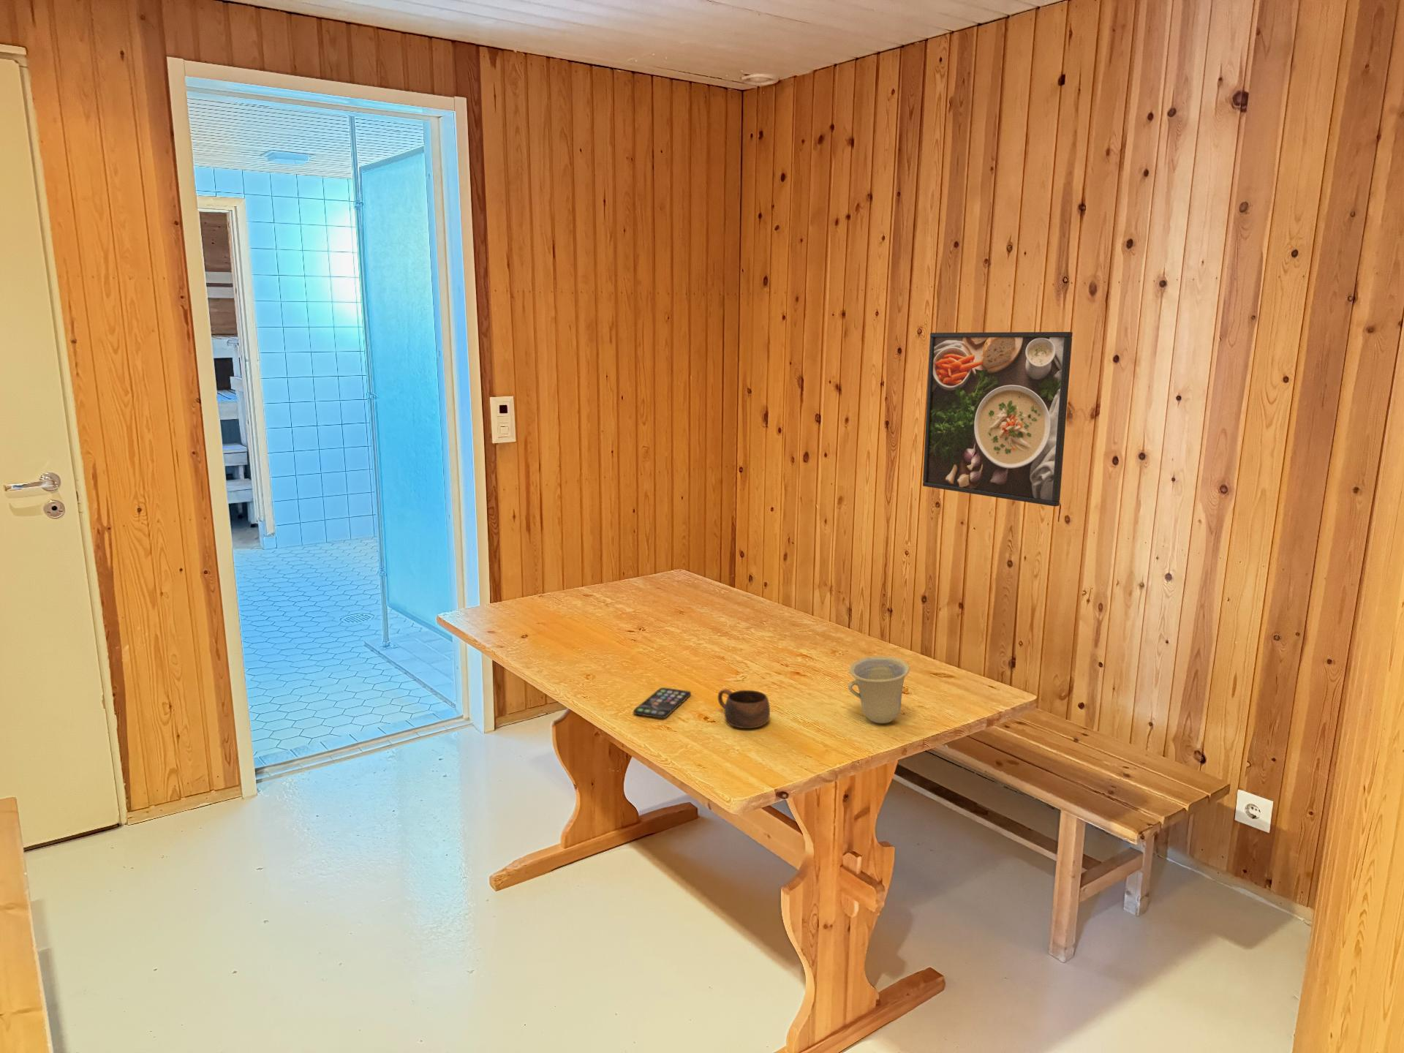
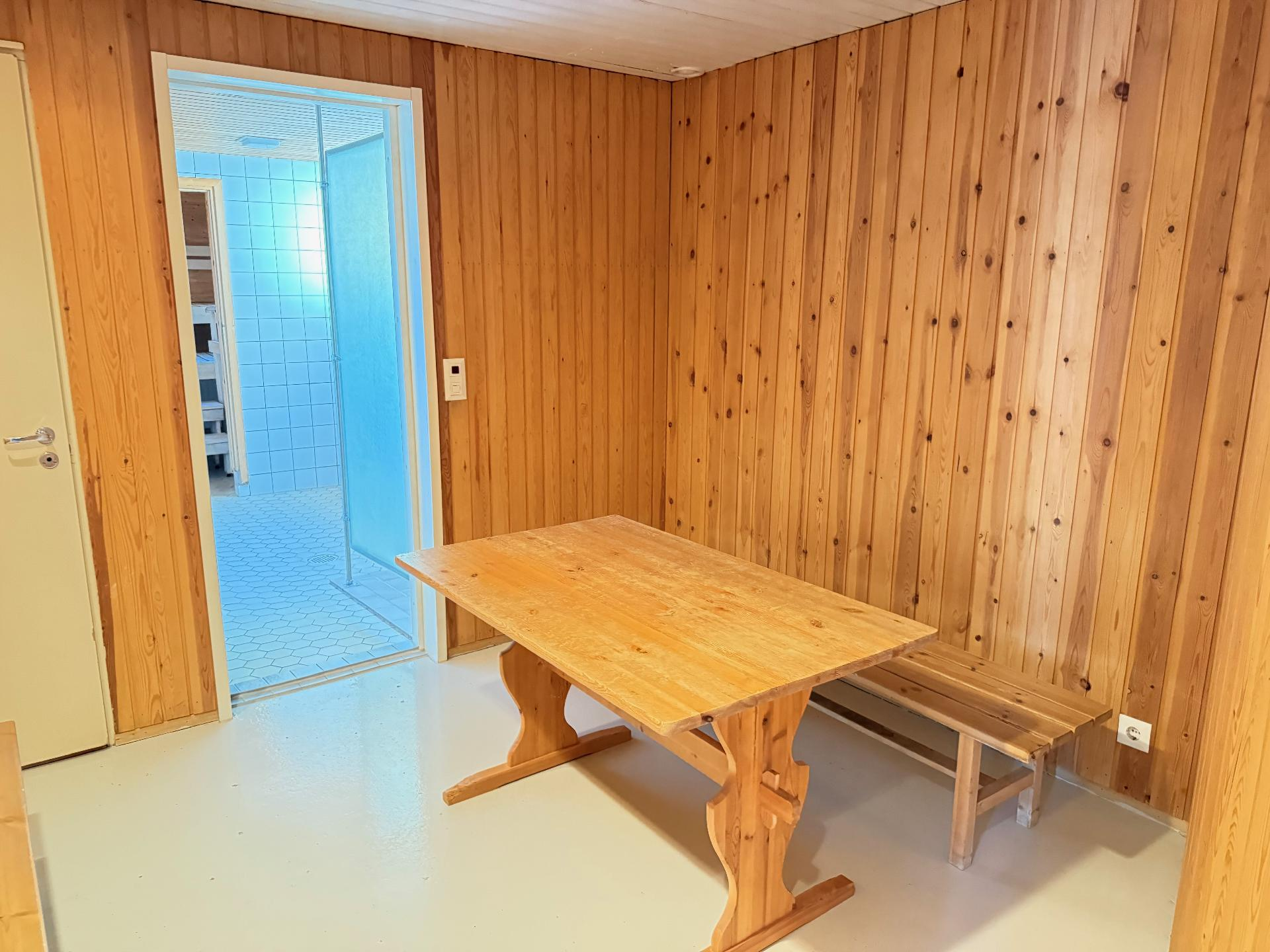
- cup [848,655,911,723]
- cup [717,688,771,729]
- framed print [922,331,1073,507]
- smartphone [632,687,692,719]
